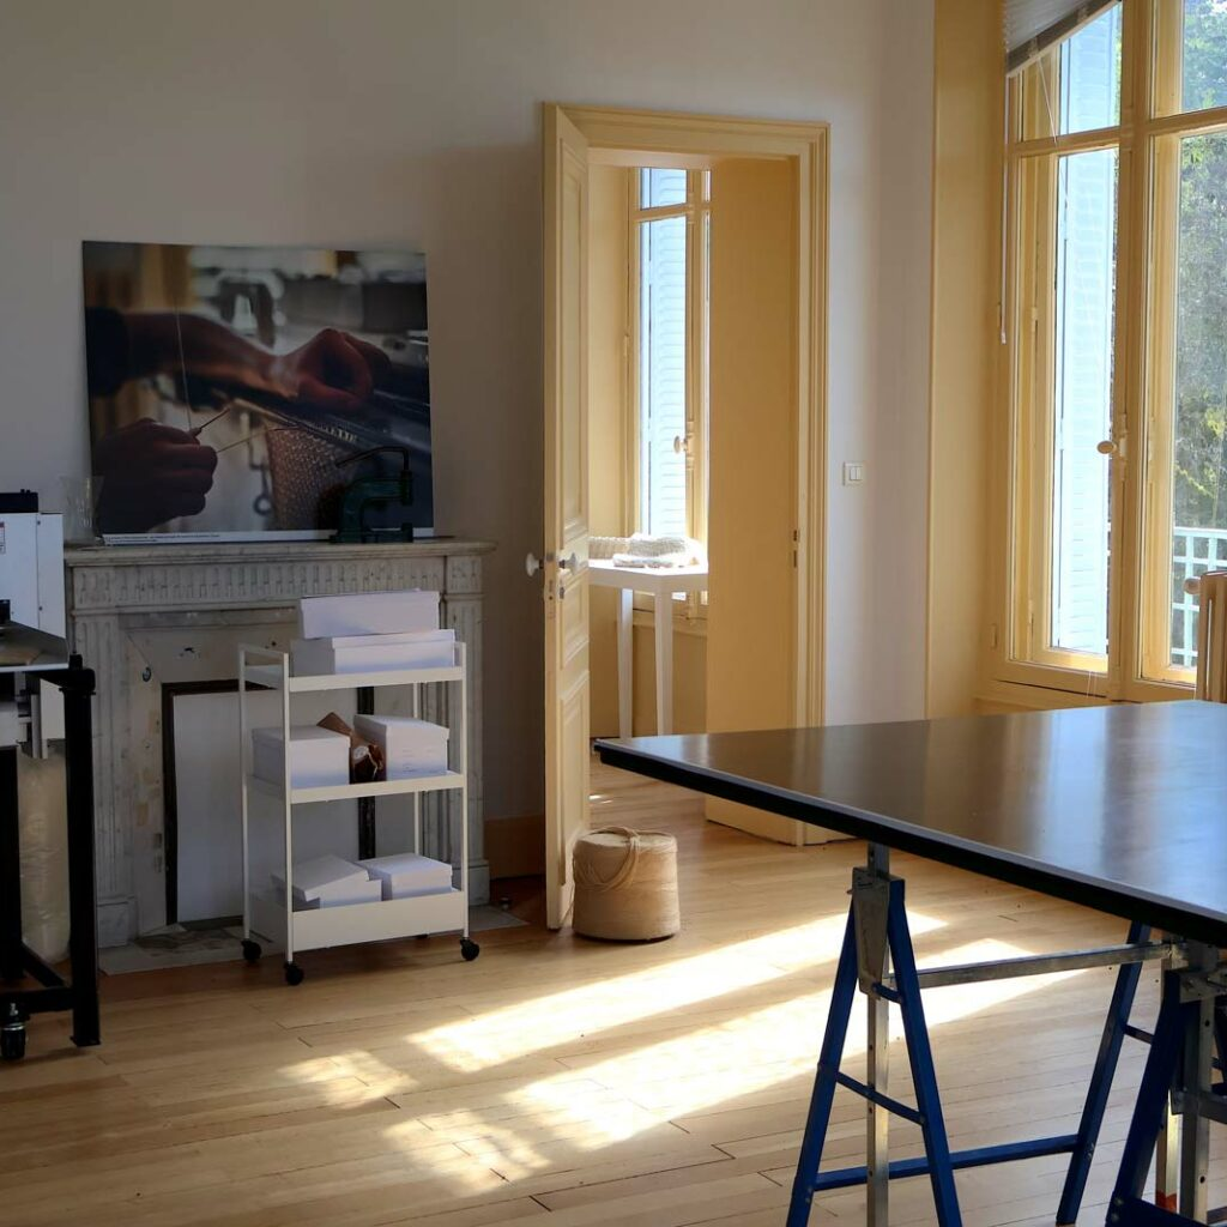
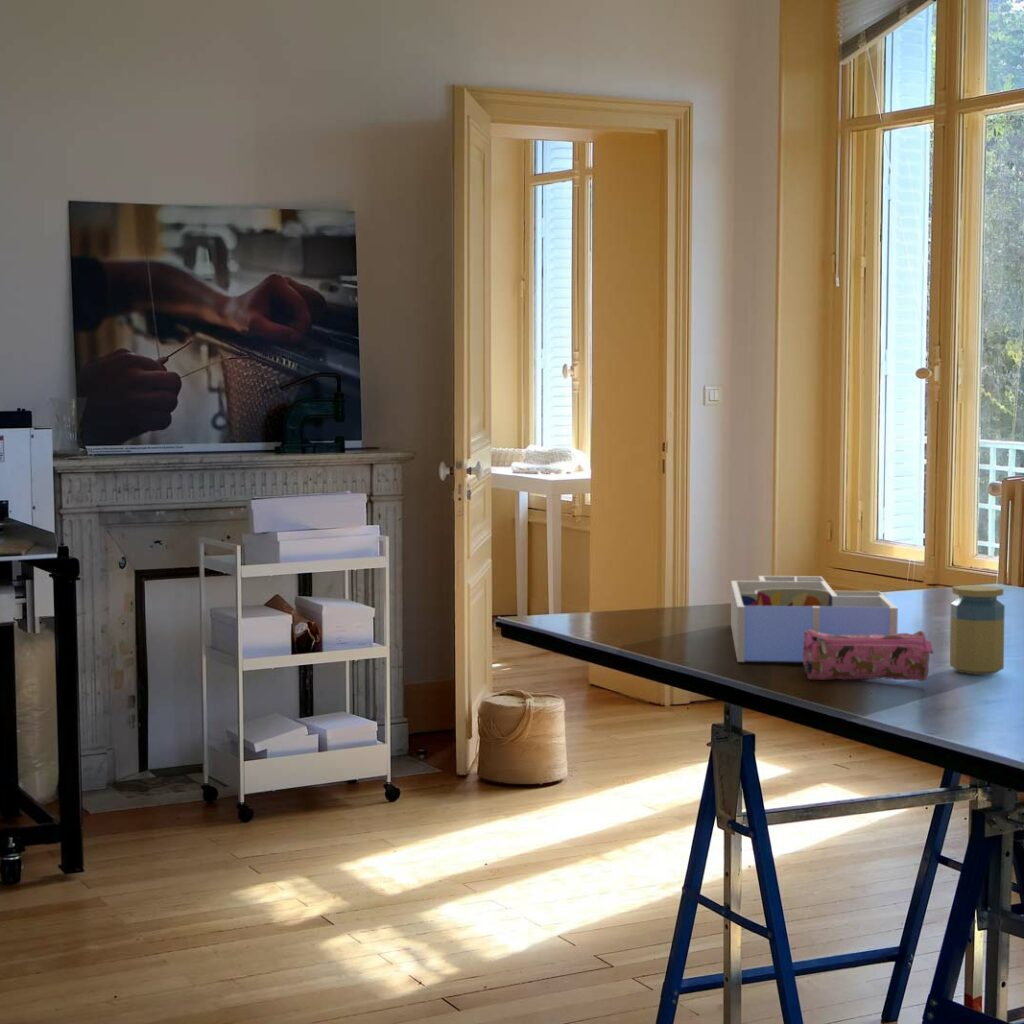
+ desk organizer [730,575,899,663]
+ pencil case [802,630,935,682]
+ jar [949,584,1006,675]
